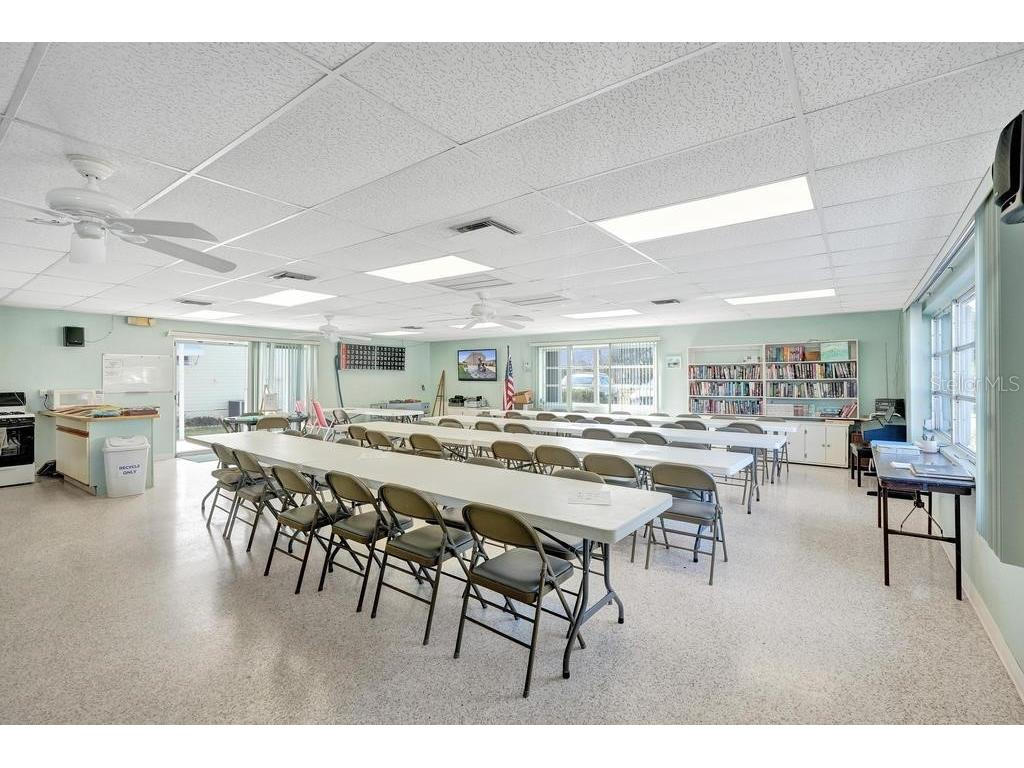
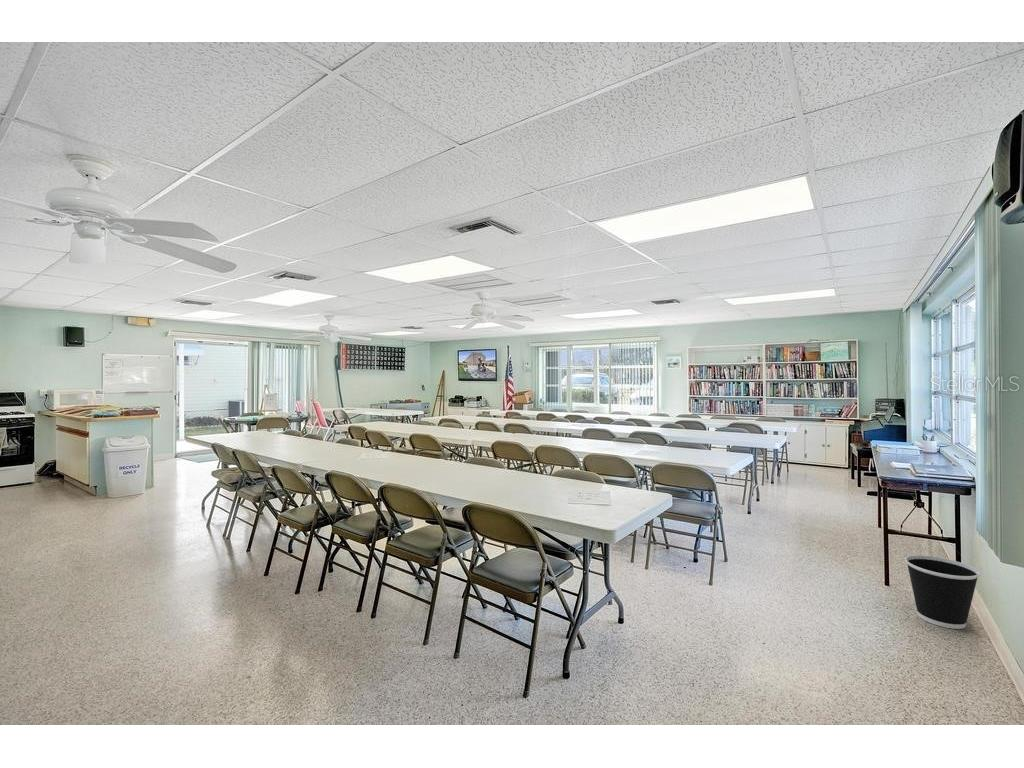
+ wastebasket [904,554,981,630]
